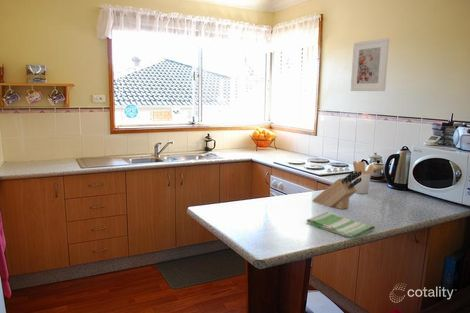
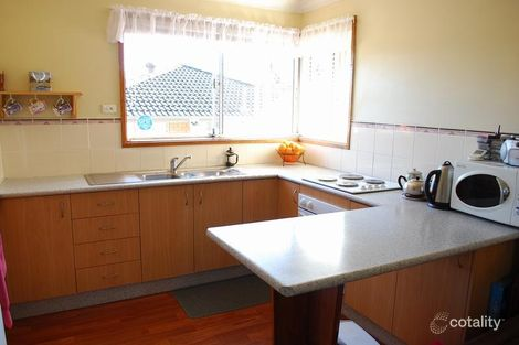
- knife block [311,170,362,210]
- dish towel [305,211,376,239]
- utensil holder [352,160,375,195]
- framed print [350,37,390,92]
